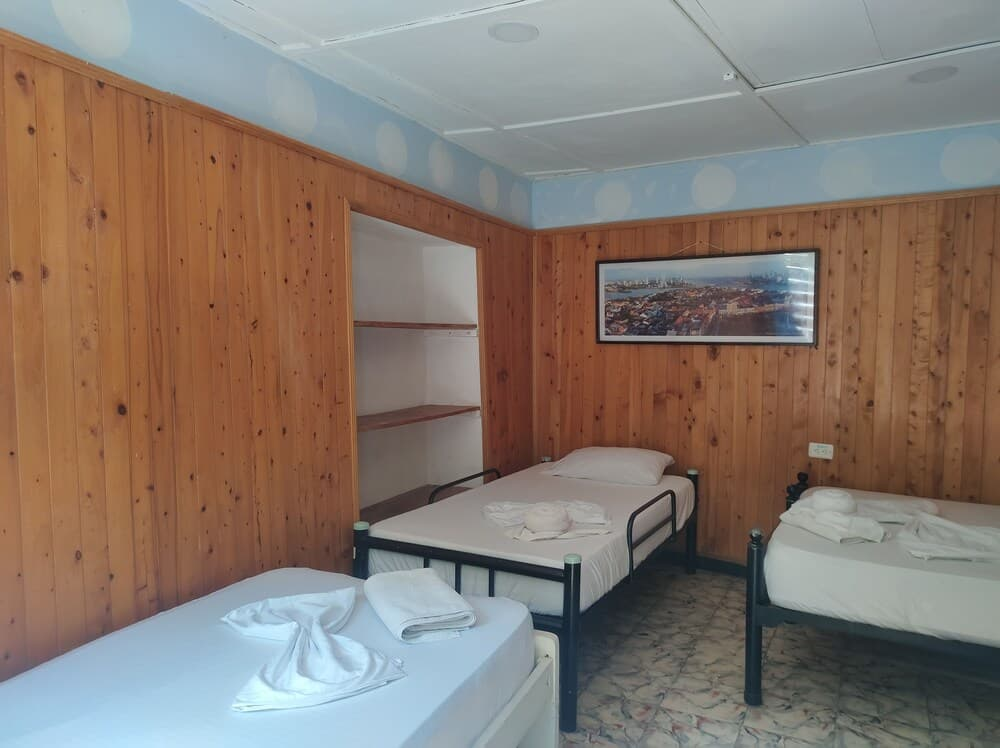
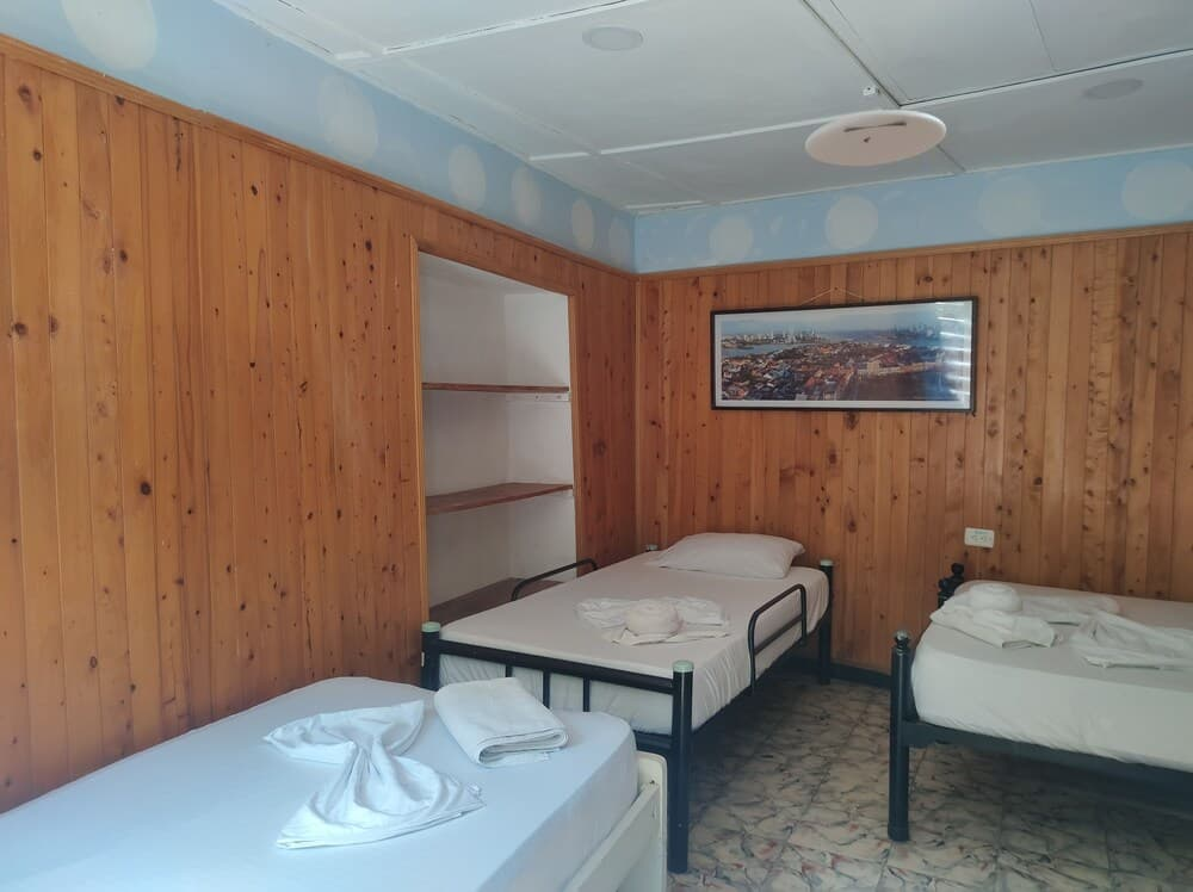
+ ceiling light [804,109,947,167]
